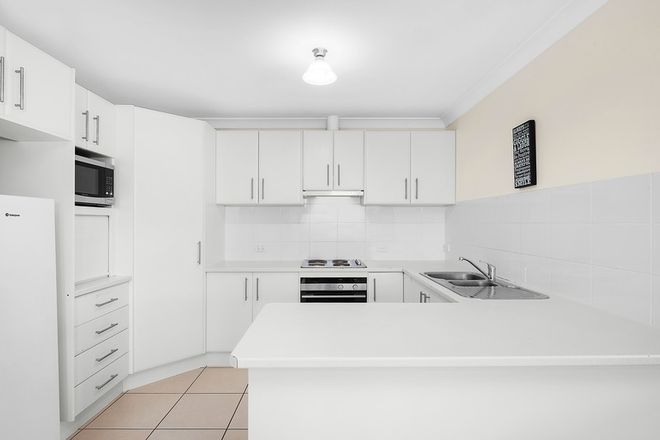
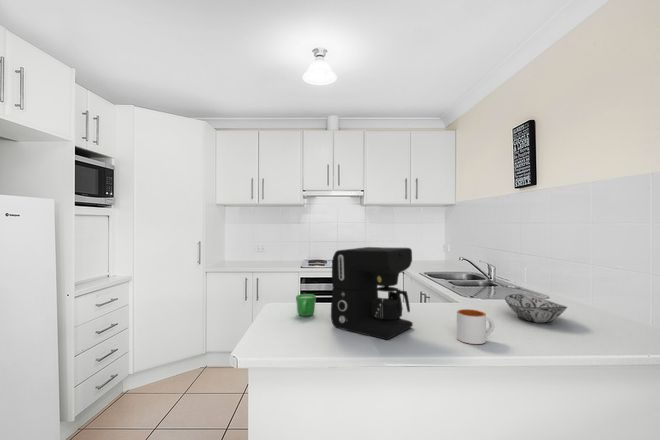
+ mug [456,308,496,345]
+ mug [295,293,317,317]
+ decorative bowl [504,293,568,324]
+ coffee maker [330,246,414,340]
